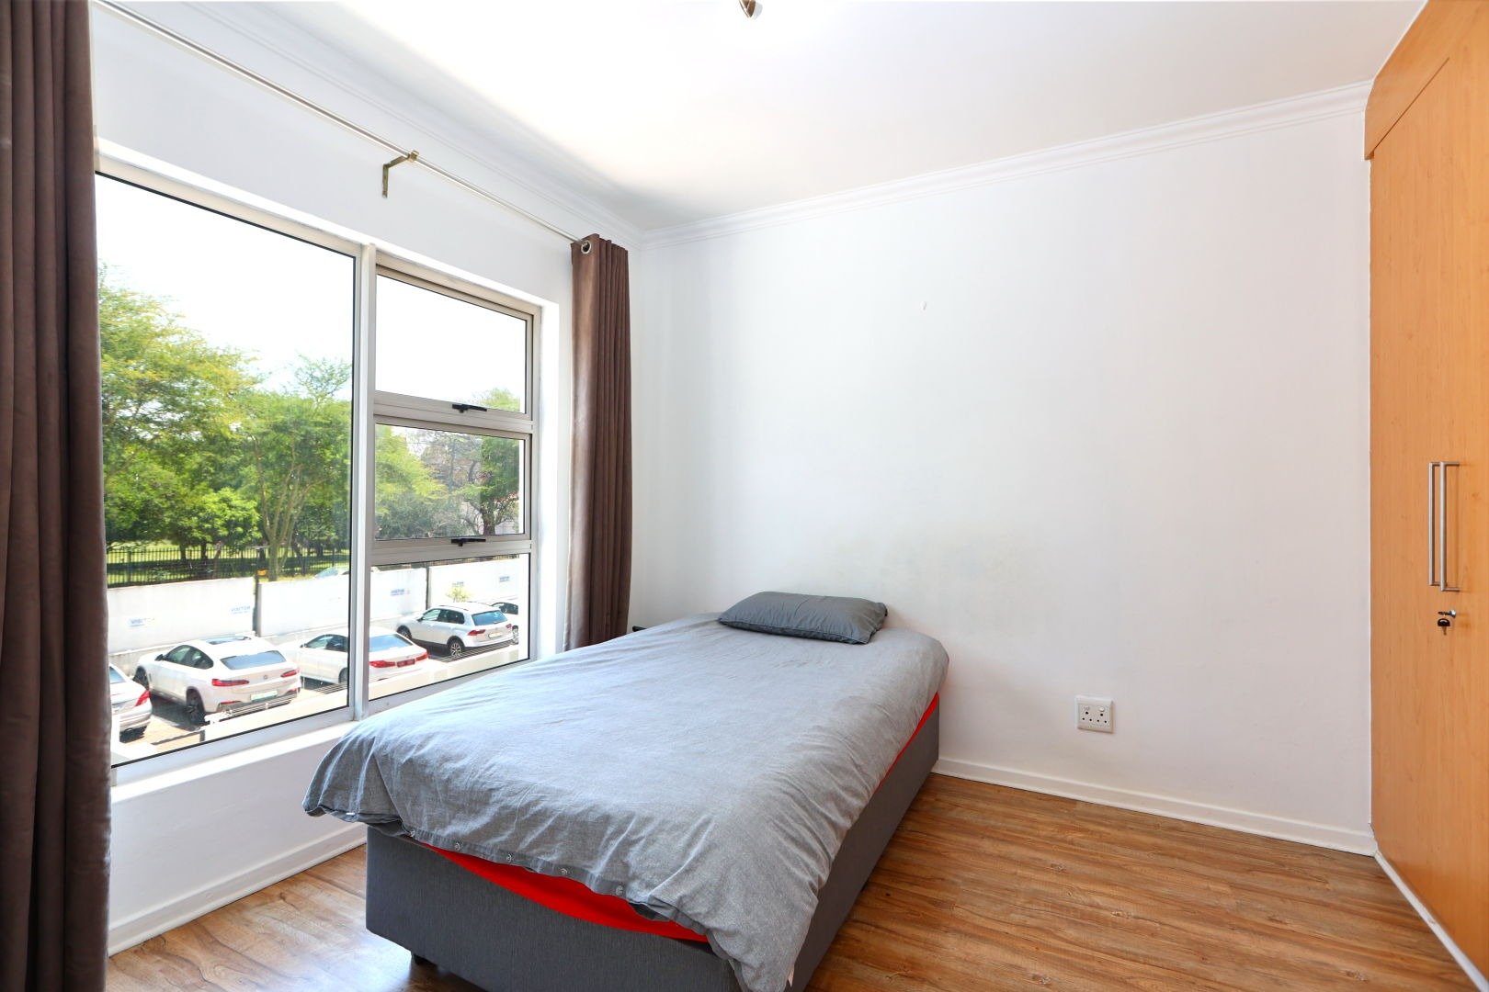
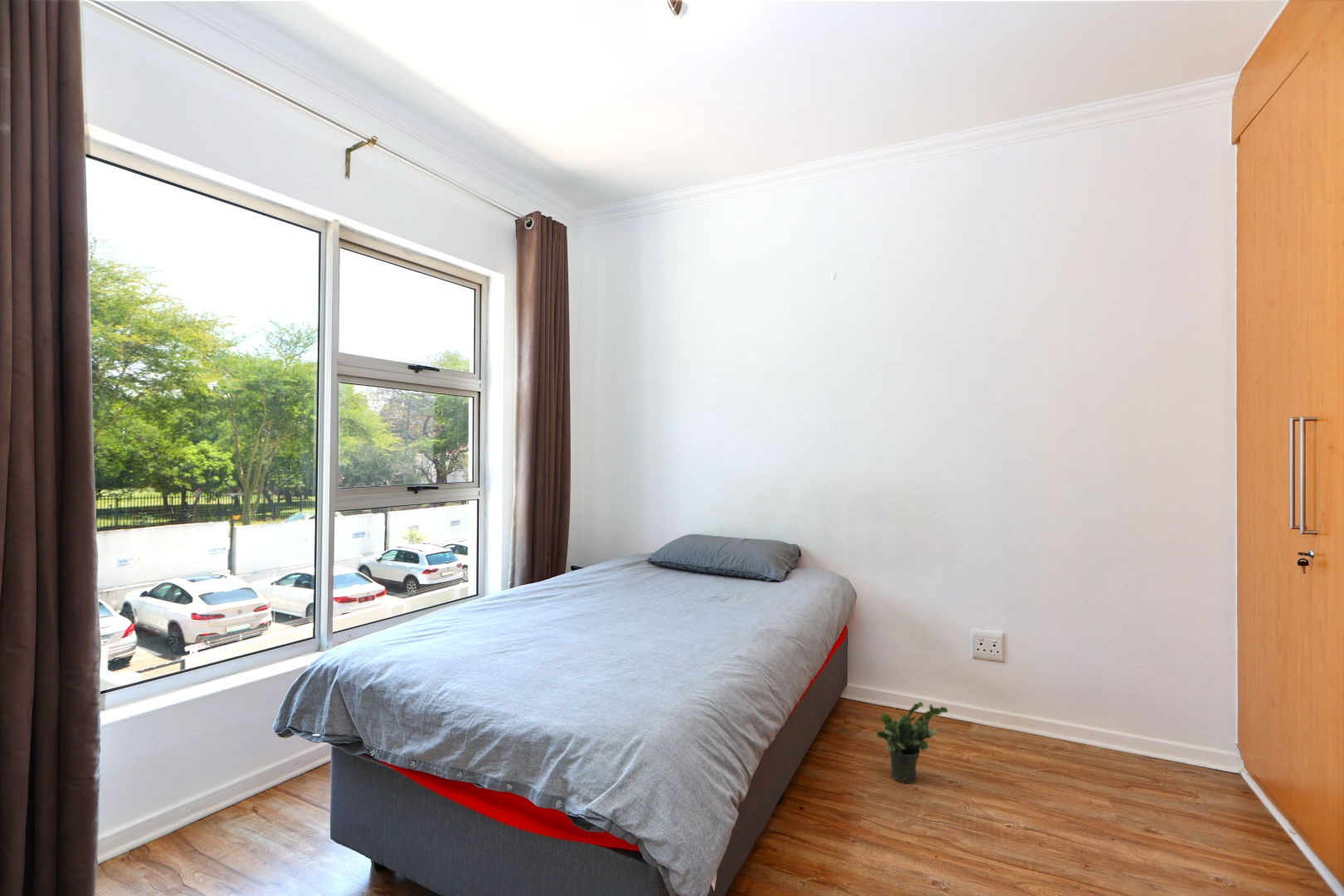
+ potted plant [876,701,949,784]
